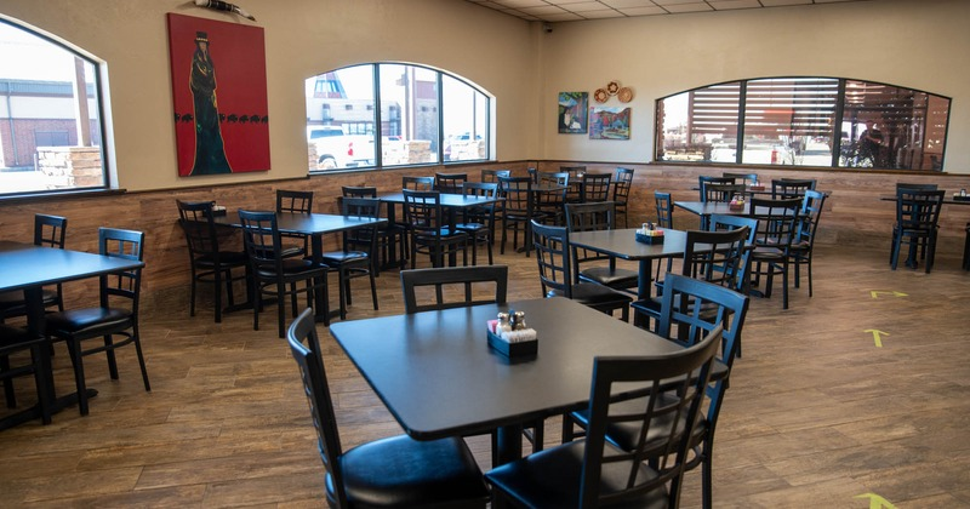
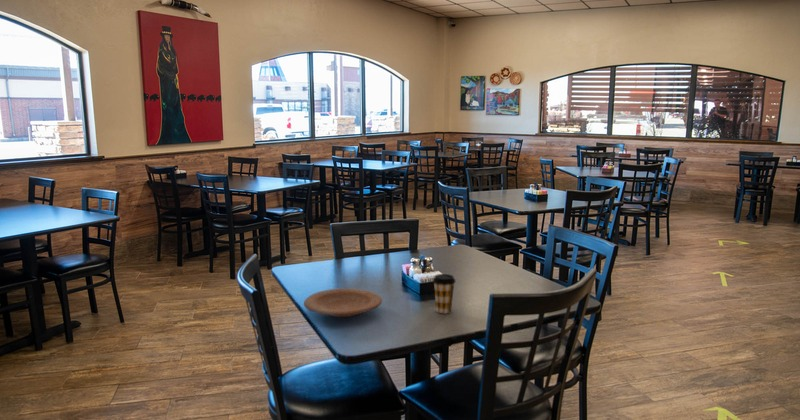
+ plate [303,288,383,318]
+ coffee cup [432,273,457,314]
